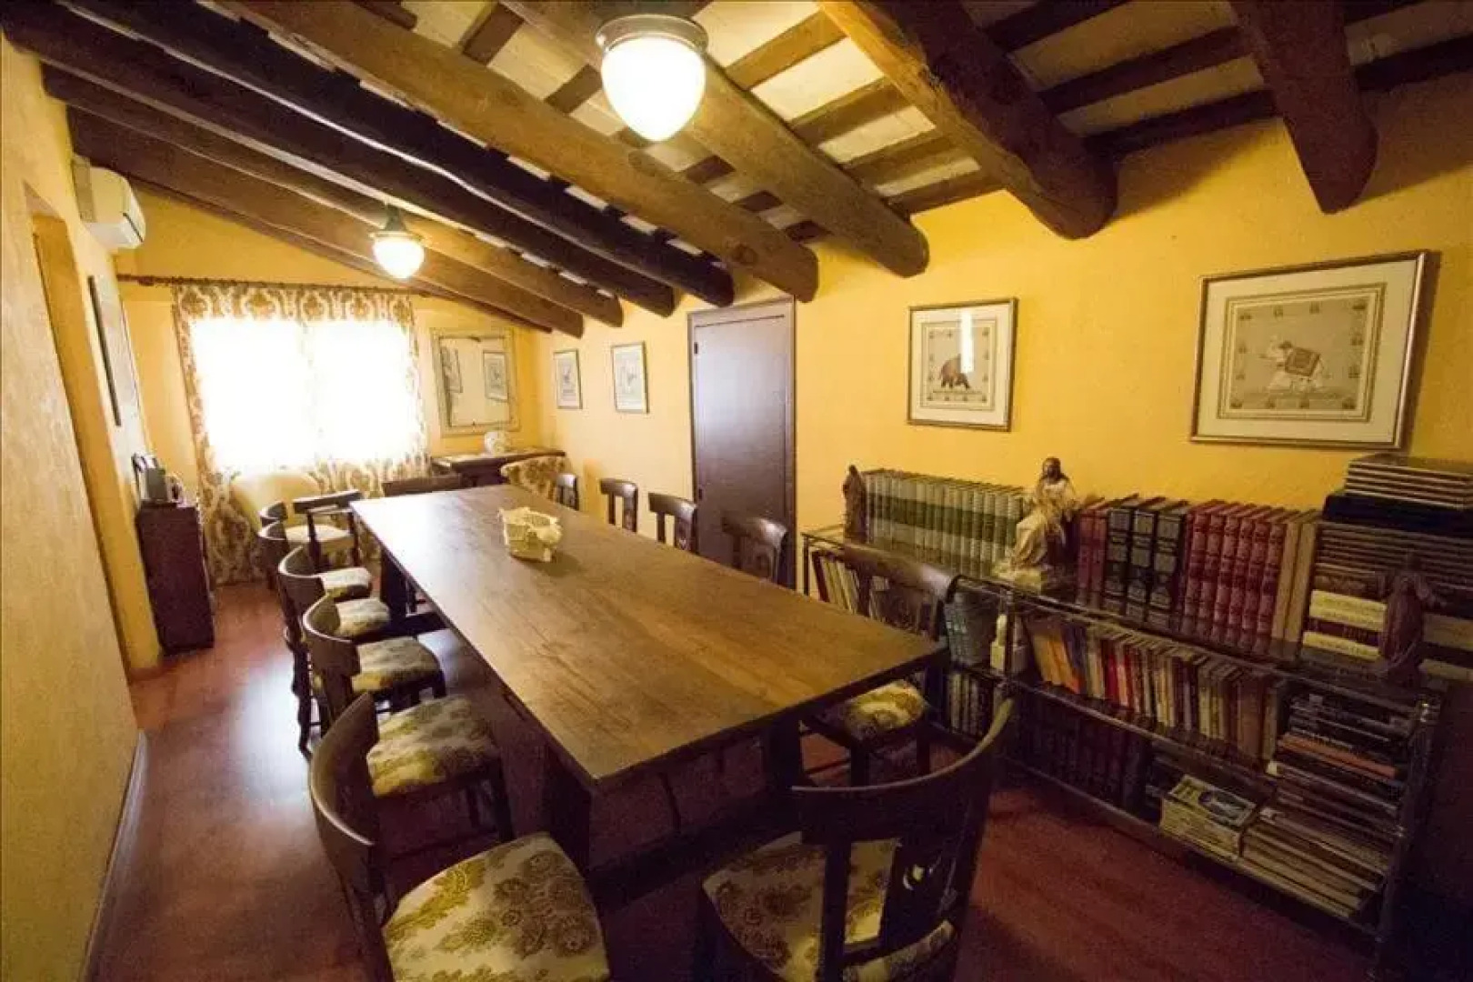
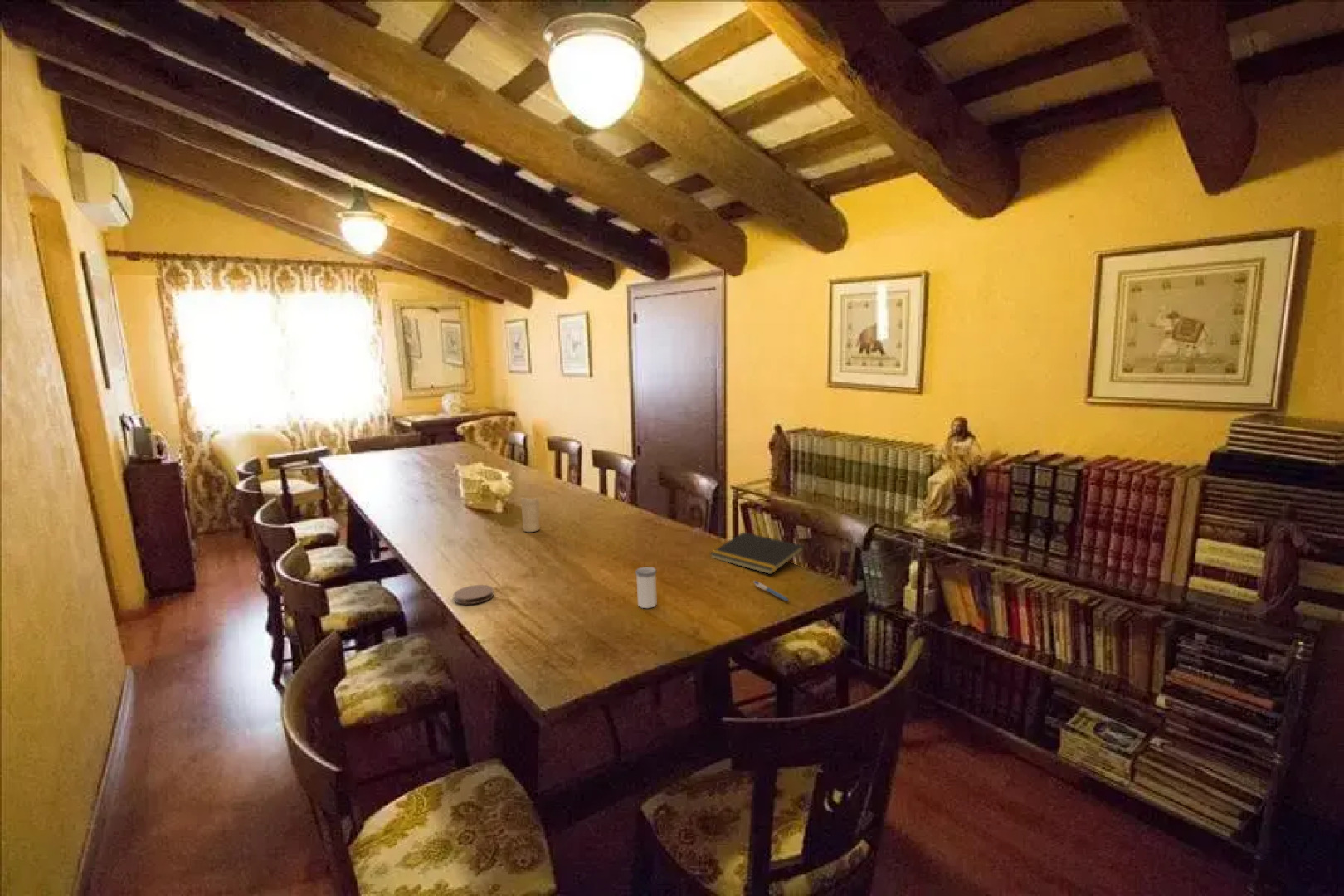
+ salt shaker [635,566,658,609]
+ candle [520,497,541,533]
+ pen [752,580,791,602]
+ notepad [709,531,805,575]
+ coaster [453,584,494,605]
